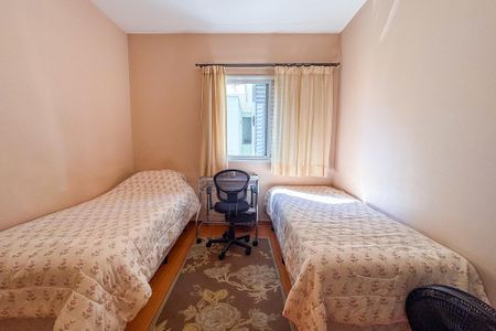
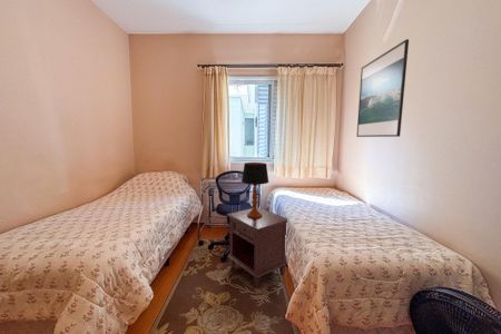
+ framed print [355,38,410,138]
+ table lamp [240,161,269,218]
+ nightstand [226,206,288,289]
